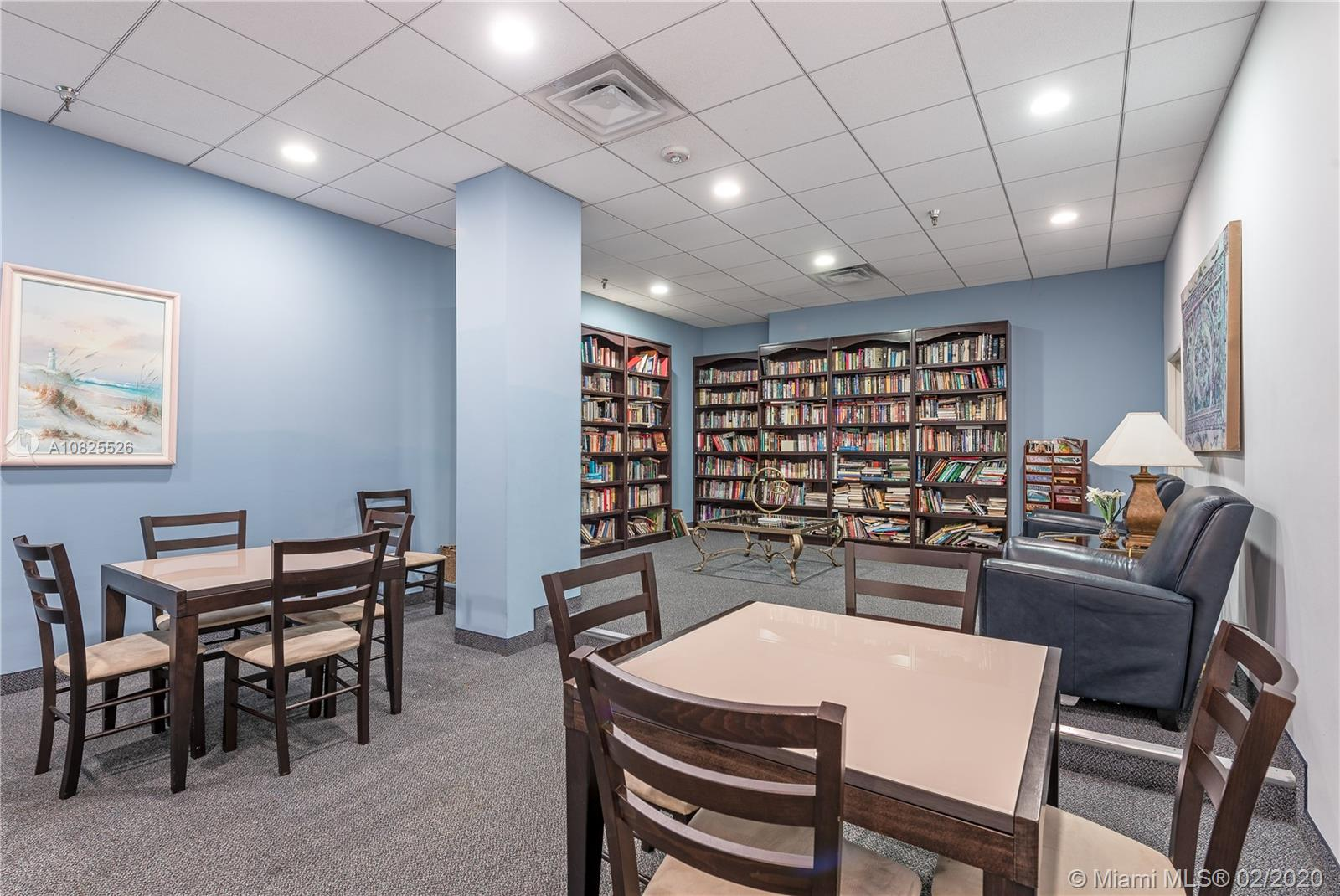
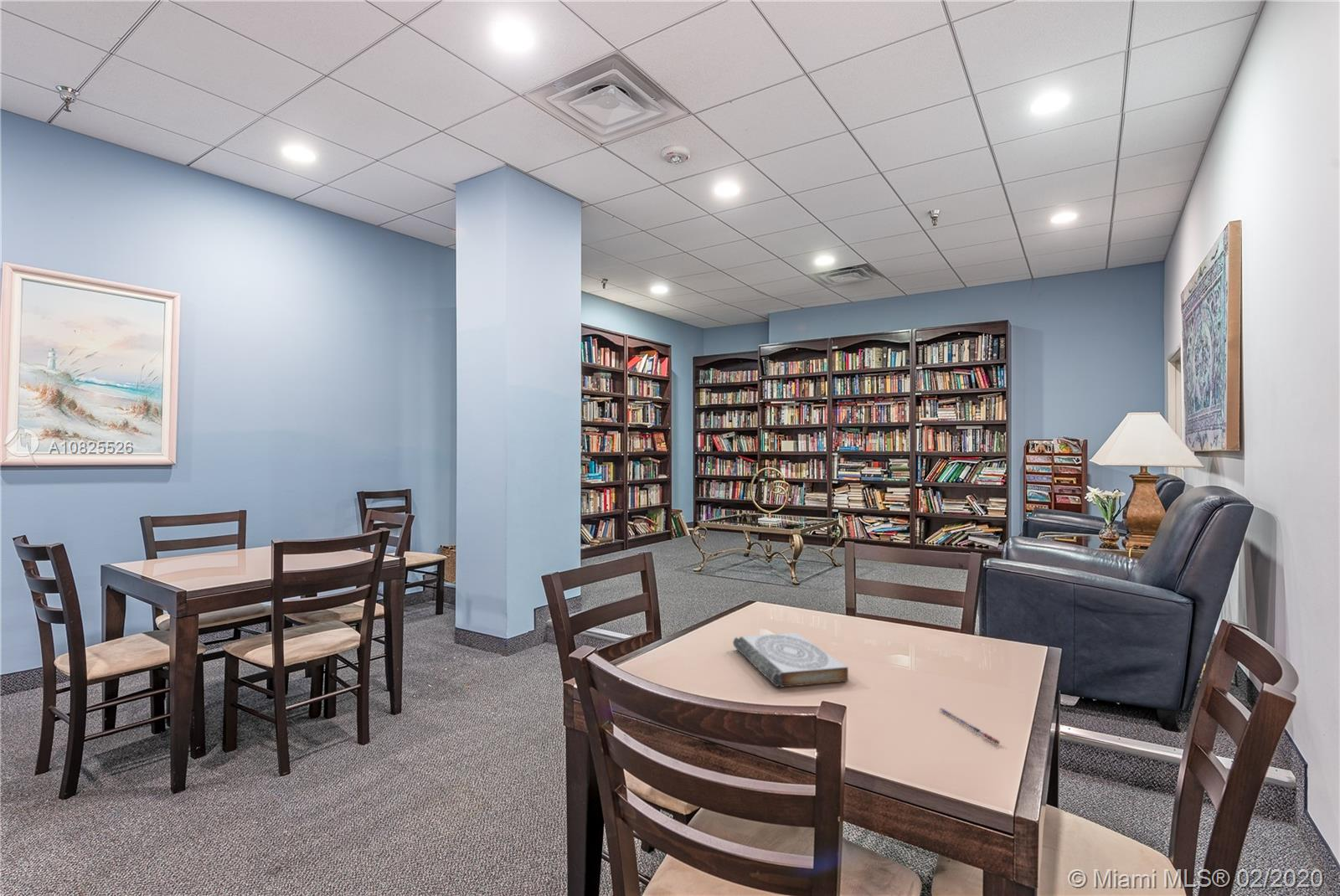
+ pen [939,708,1001,744]
+ book [732,632,849,688]
